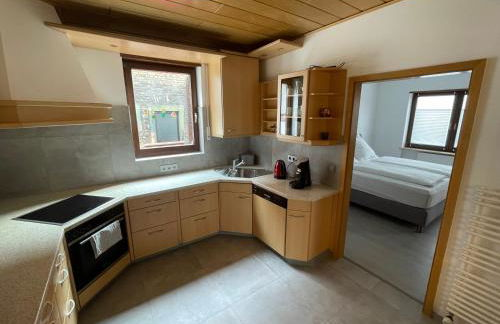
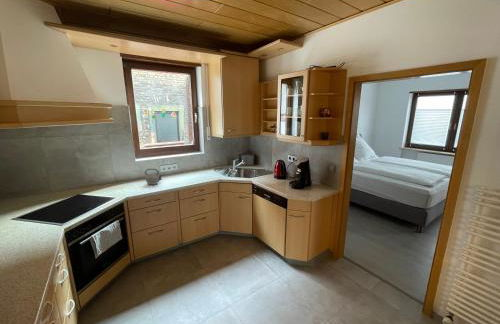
+ kettle [144,168,162,186]
